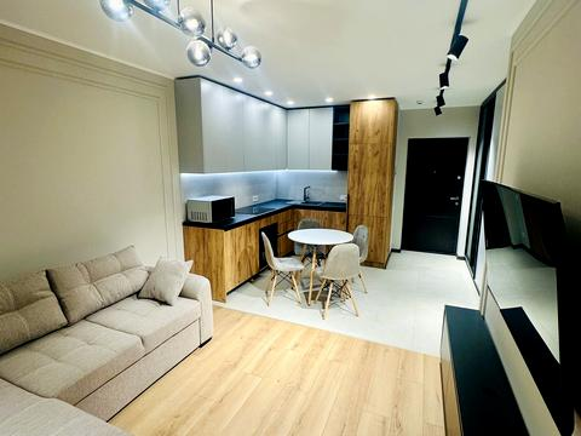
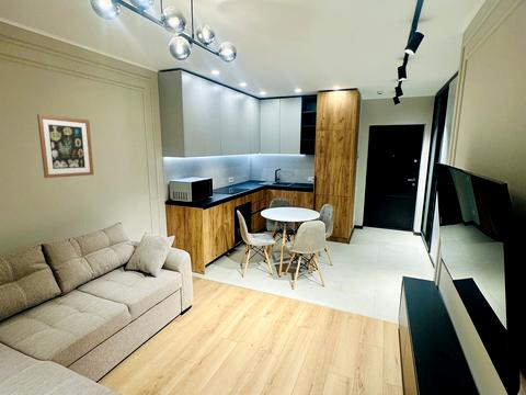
+ wall art [36,113,94,179]
